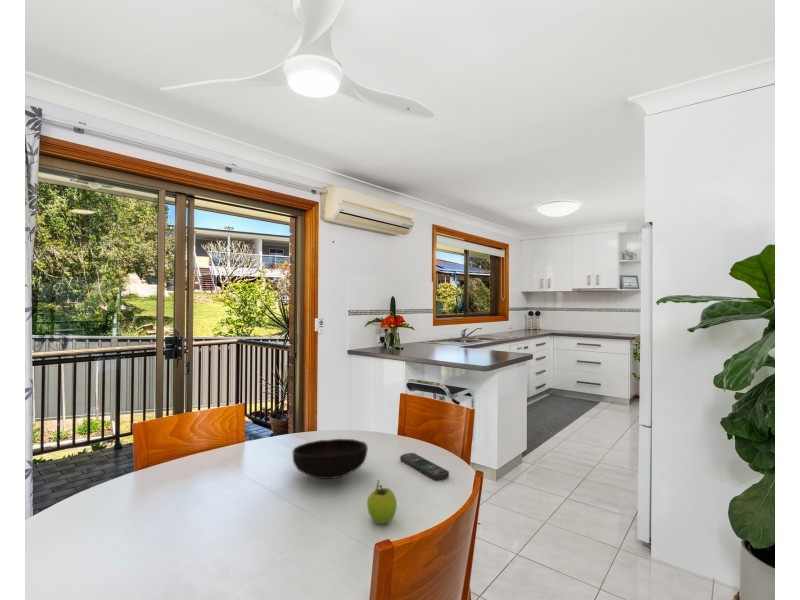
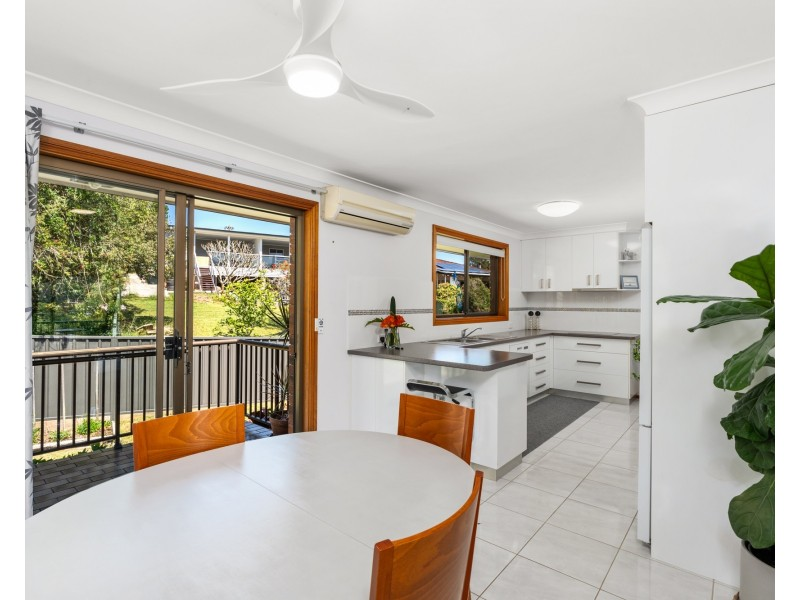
- fruit [366,479,398,525]
- bowl [292,438,369,480]
- remote control [399,452,450,481]
